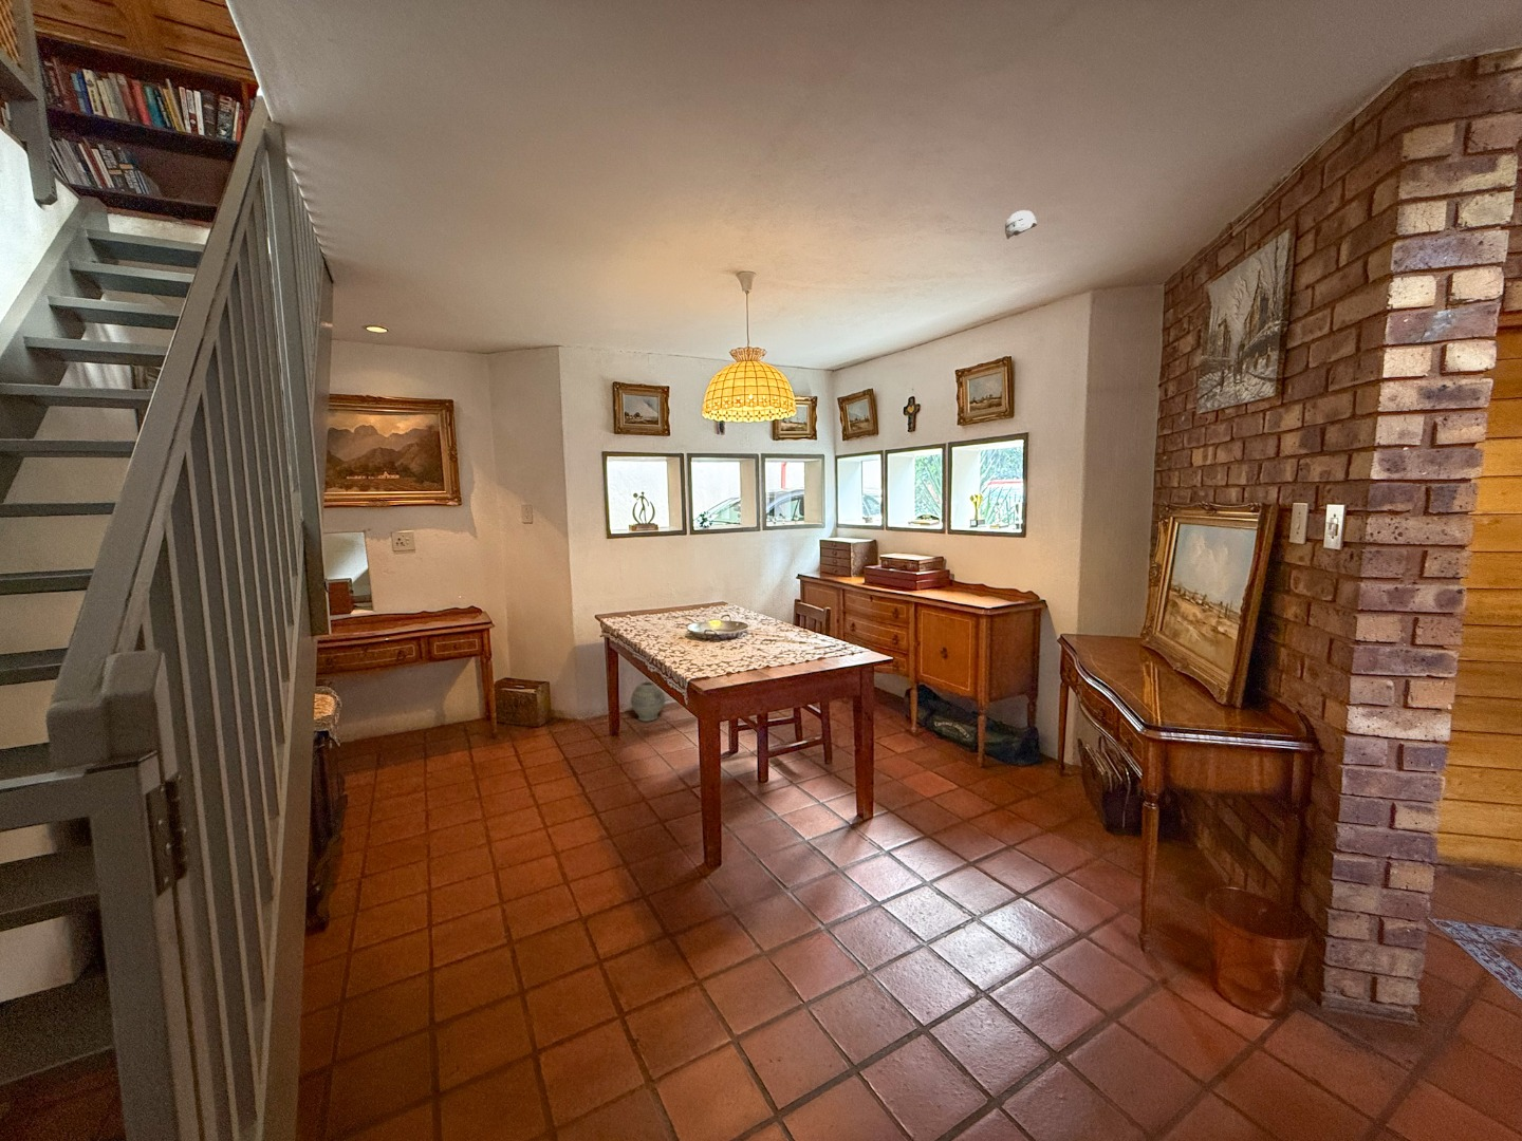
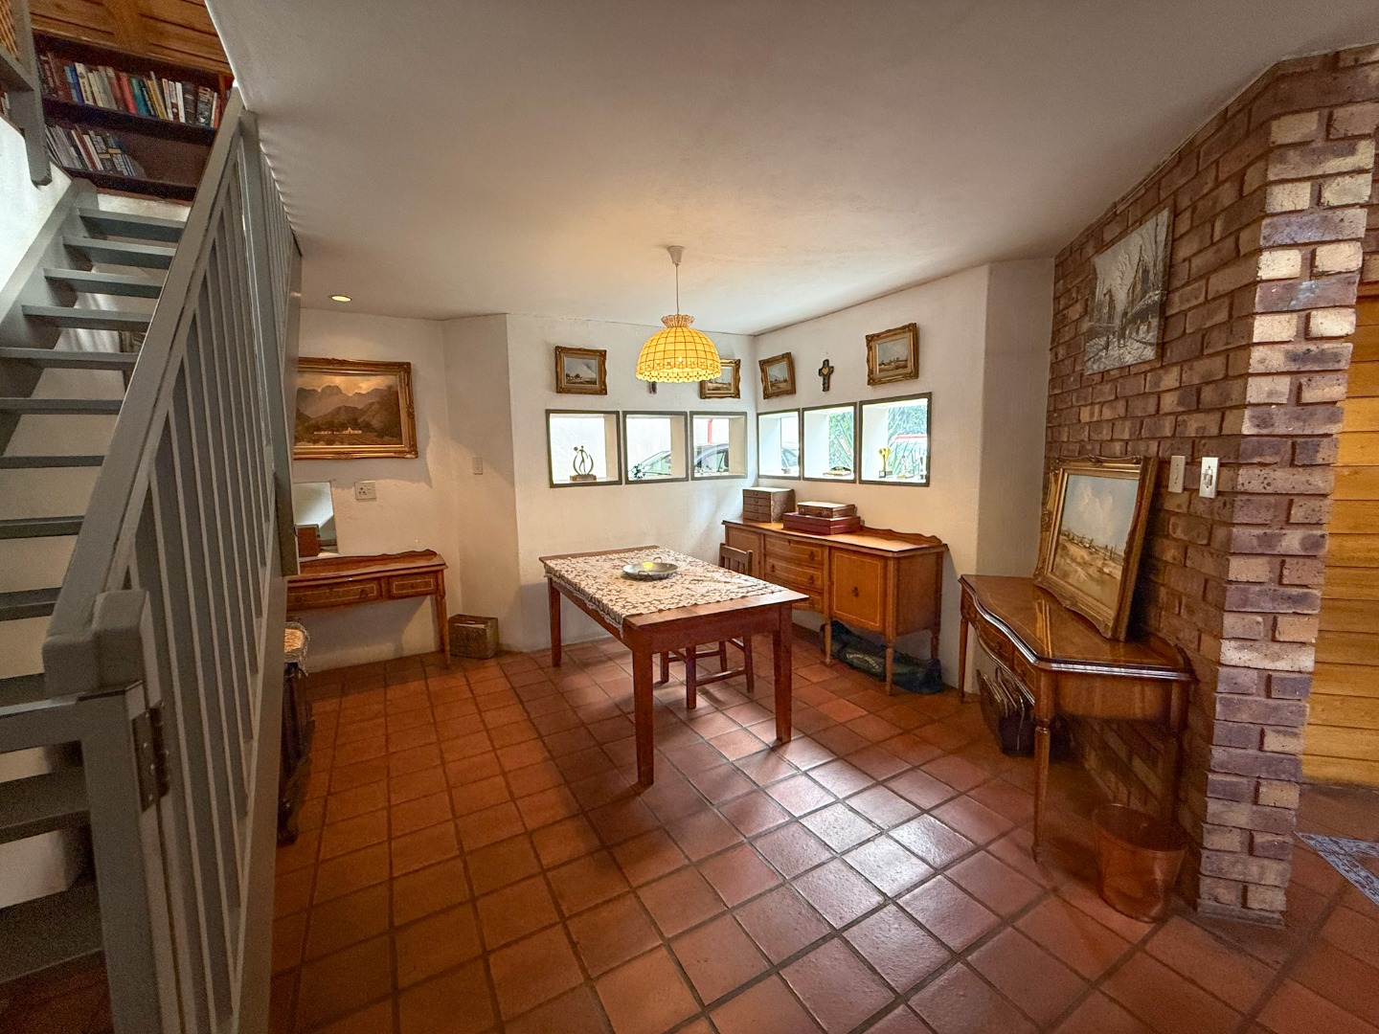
- smoke detector [1004,210,1038,240]
- ceramic jug [630,682,666,723]
